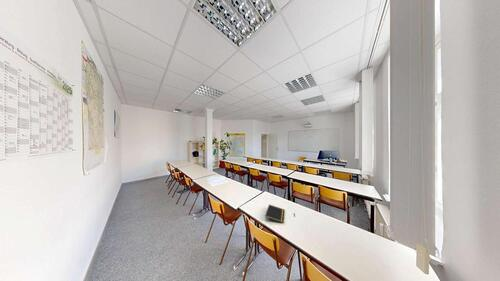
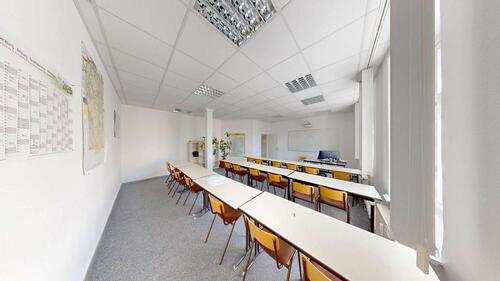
- notepad [264,204,286,224]
